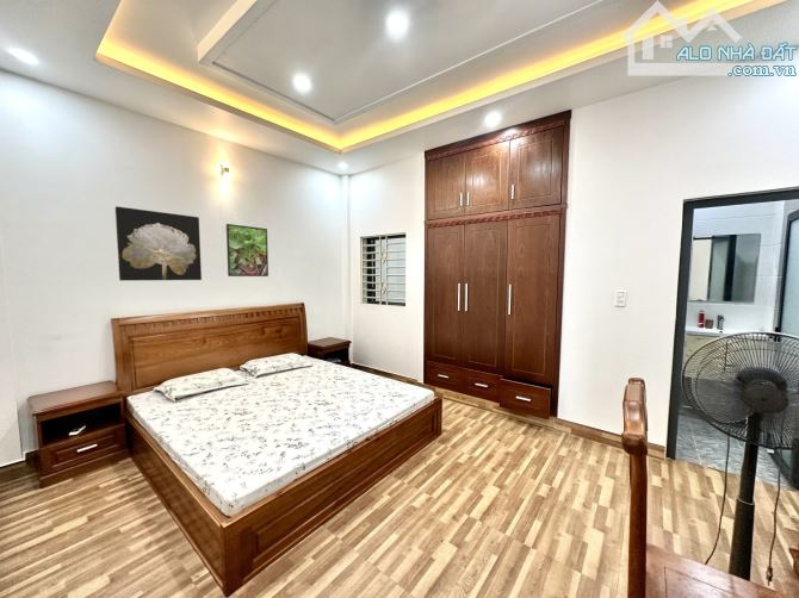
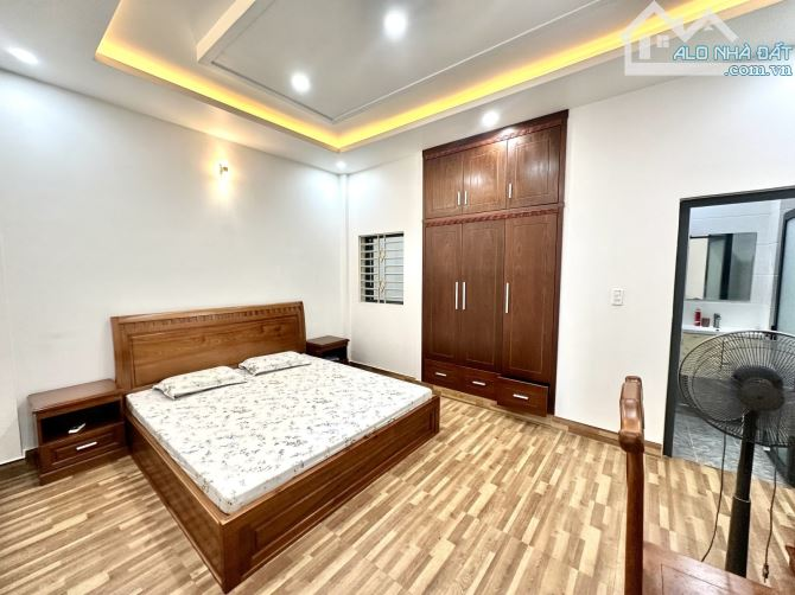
- wall art [114,205,203,282]
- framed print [225,223,270,278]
